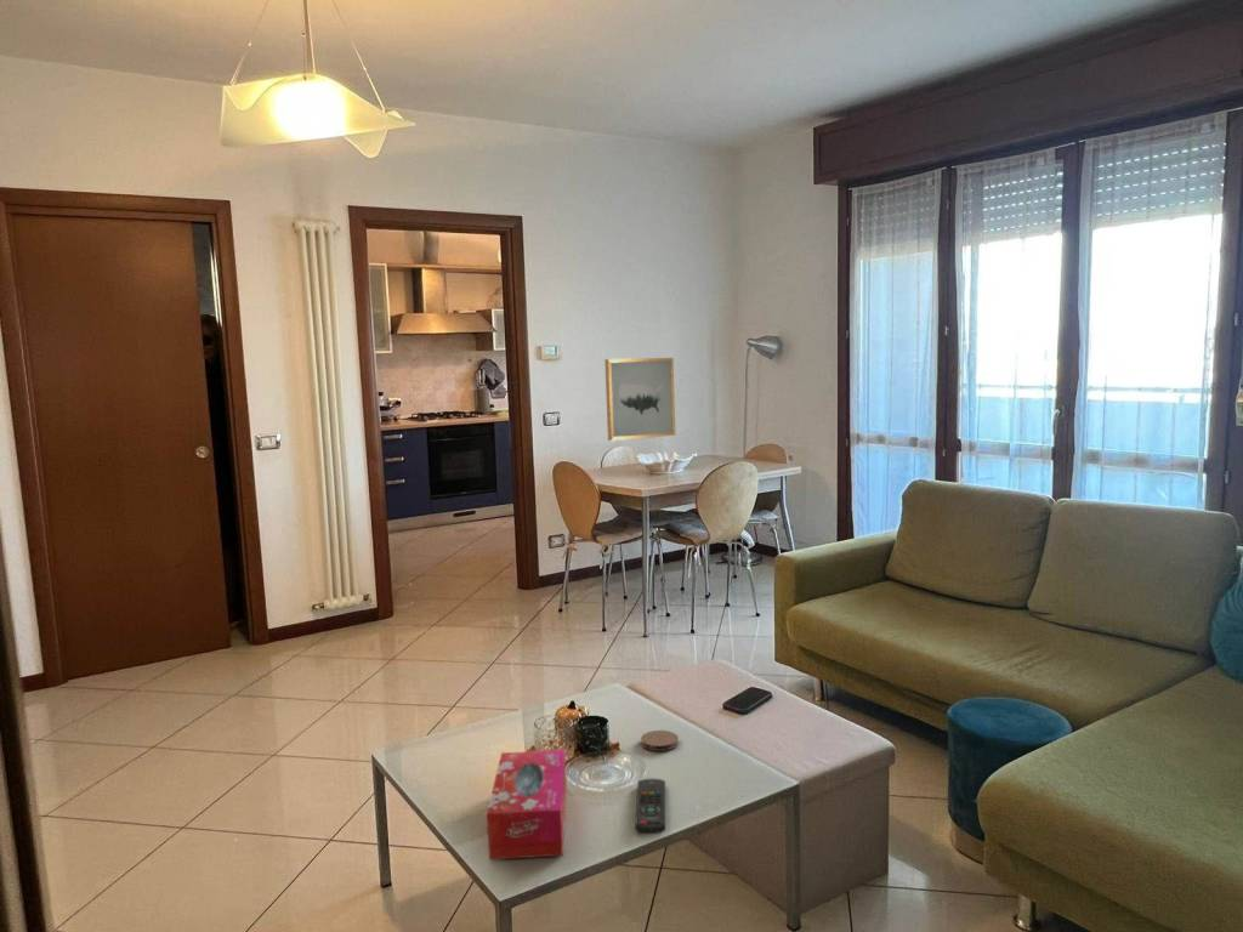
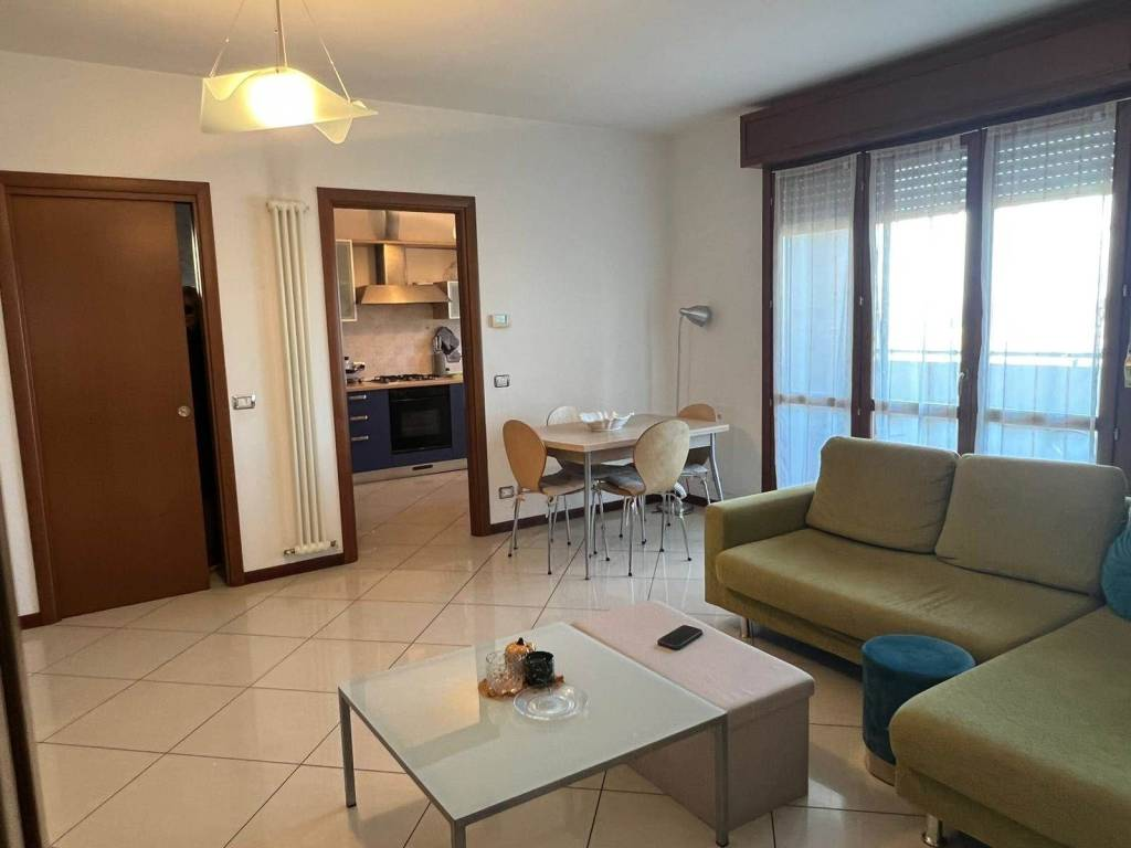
- remote control [634,778,666,835]
- coaster [640,729,680,752]
- wall art [603,357,677,442]
- tissue box [486,749,568,860]
